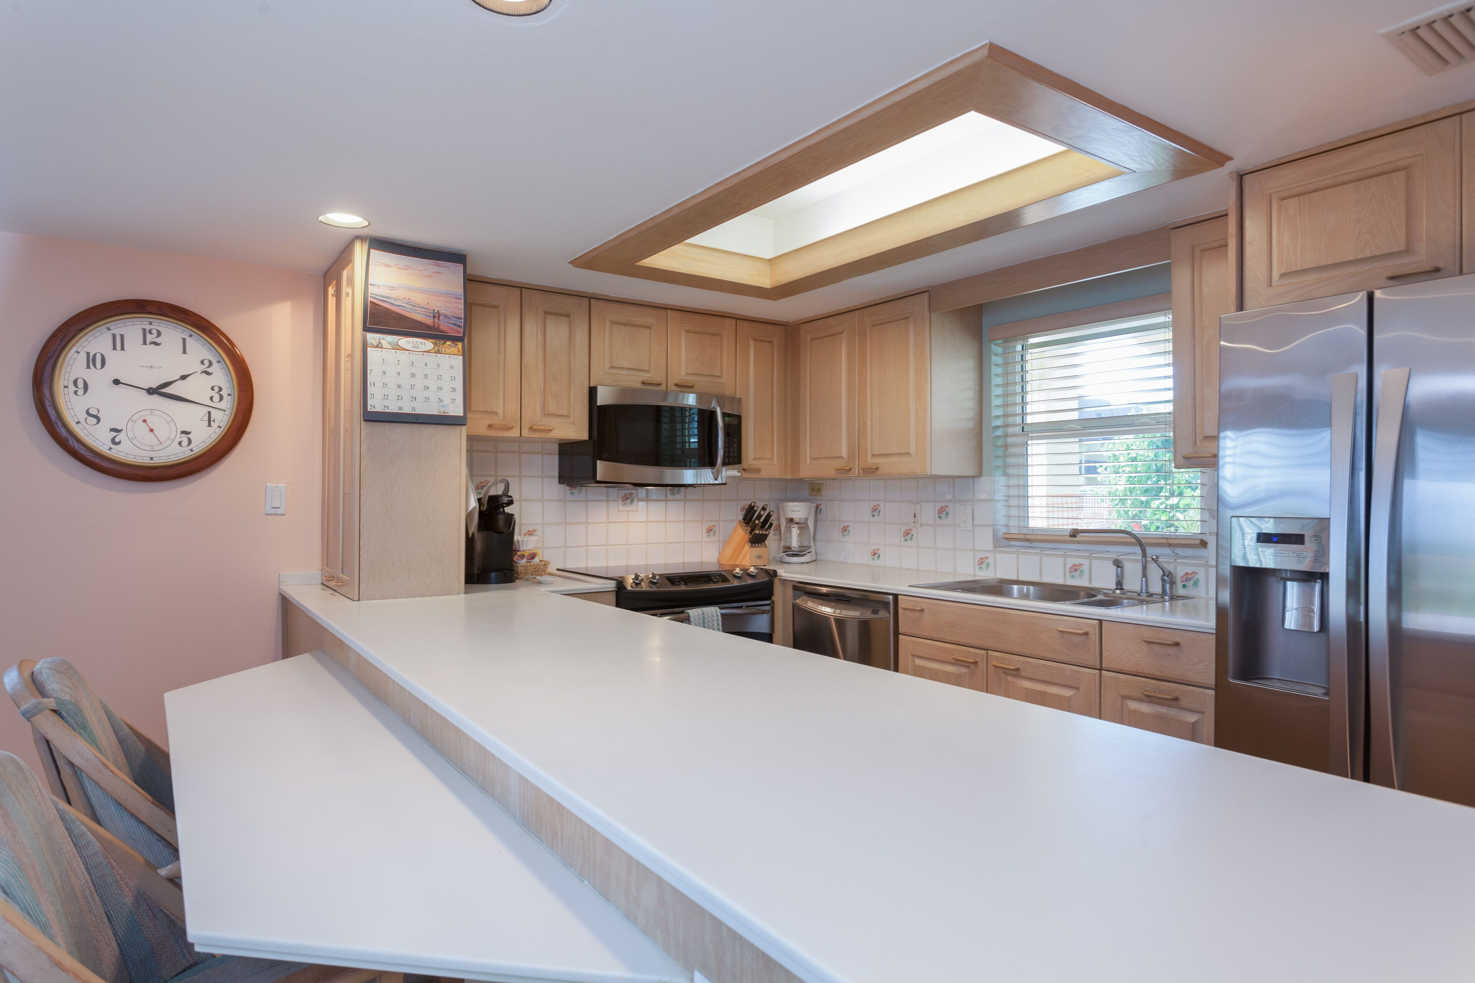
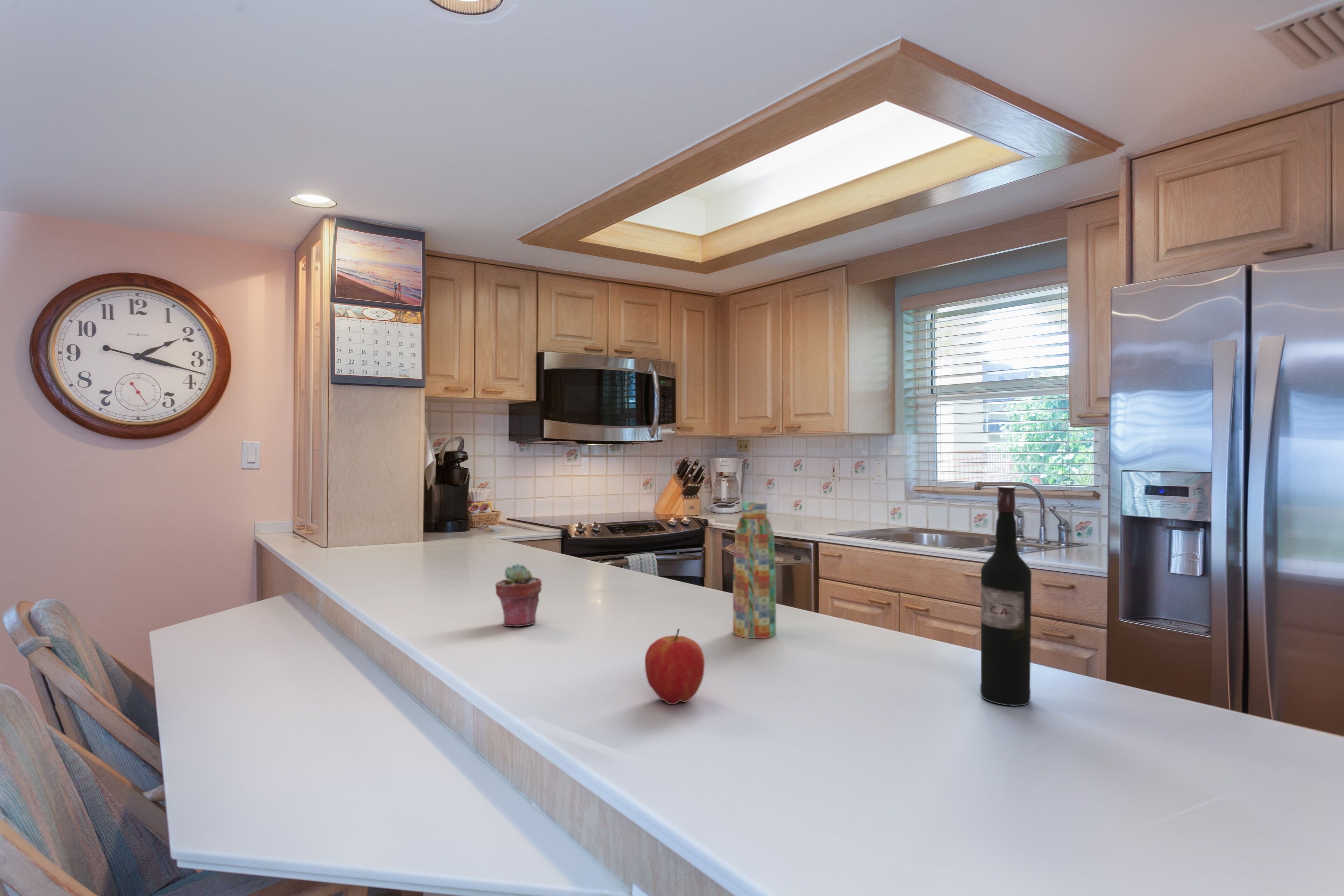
+ water bottle [733,502,776,639]
+ apple [644,628,705,705]
+ wine bottle [980,485,1032,706]
+ potted succulent [495,563,542,627]
